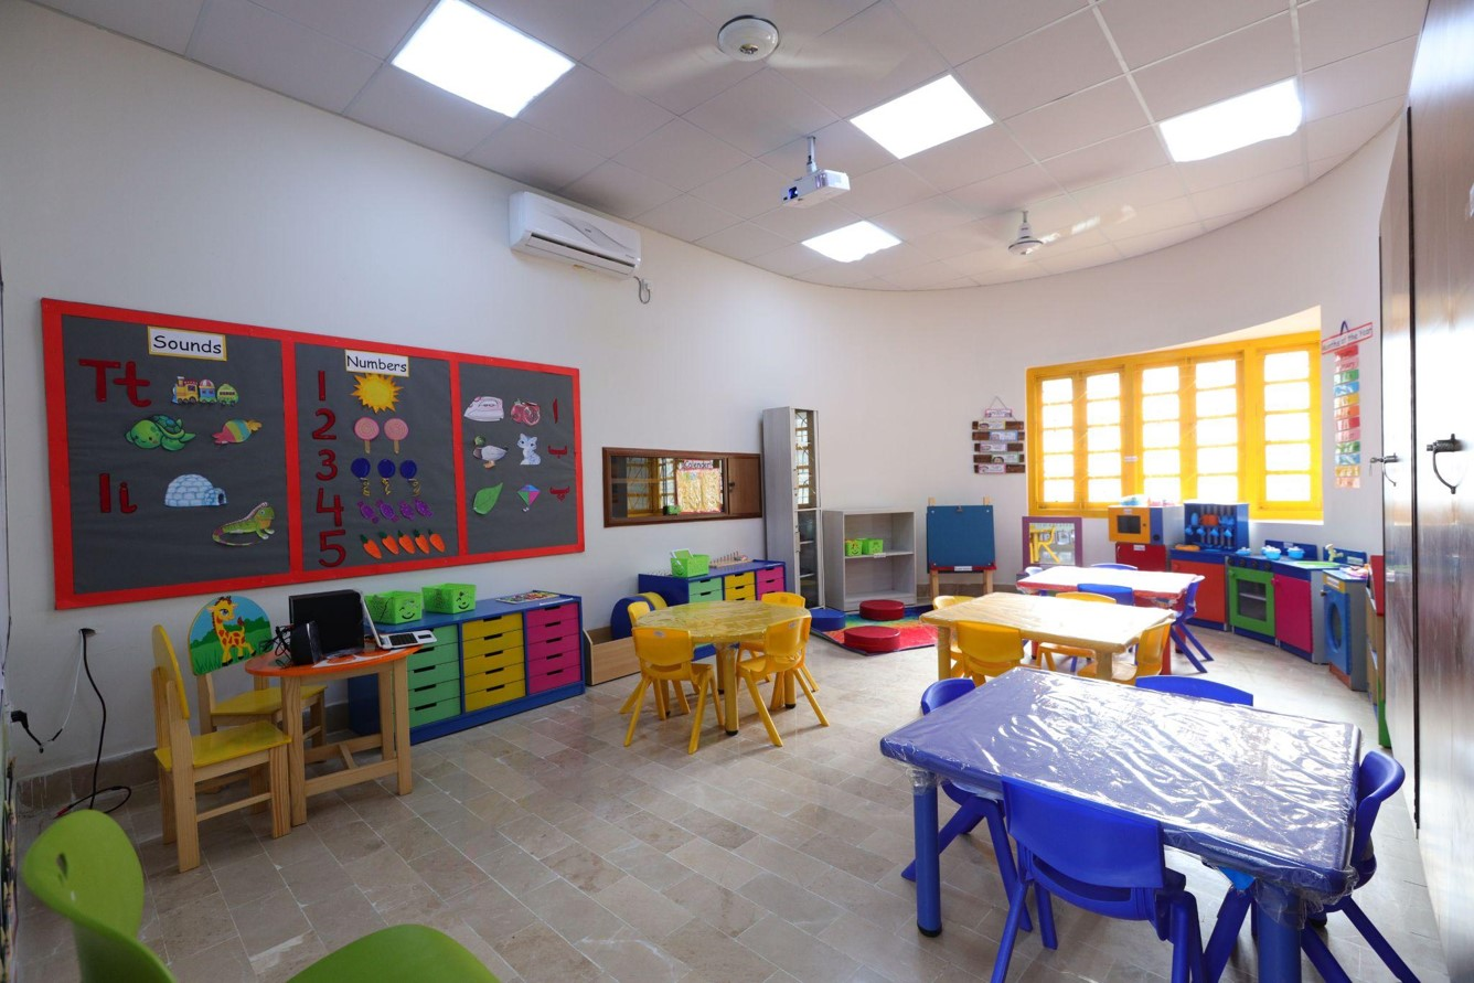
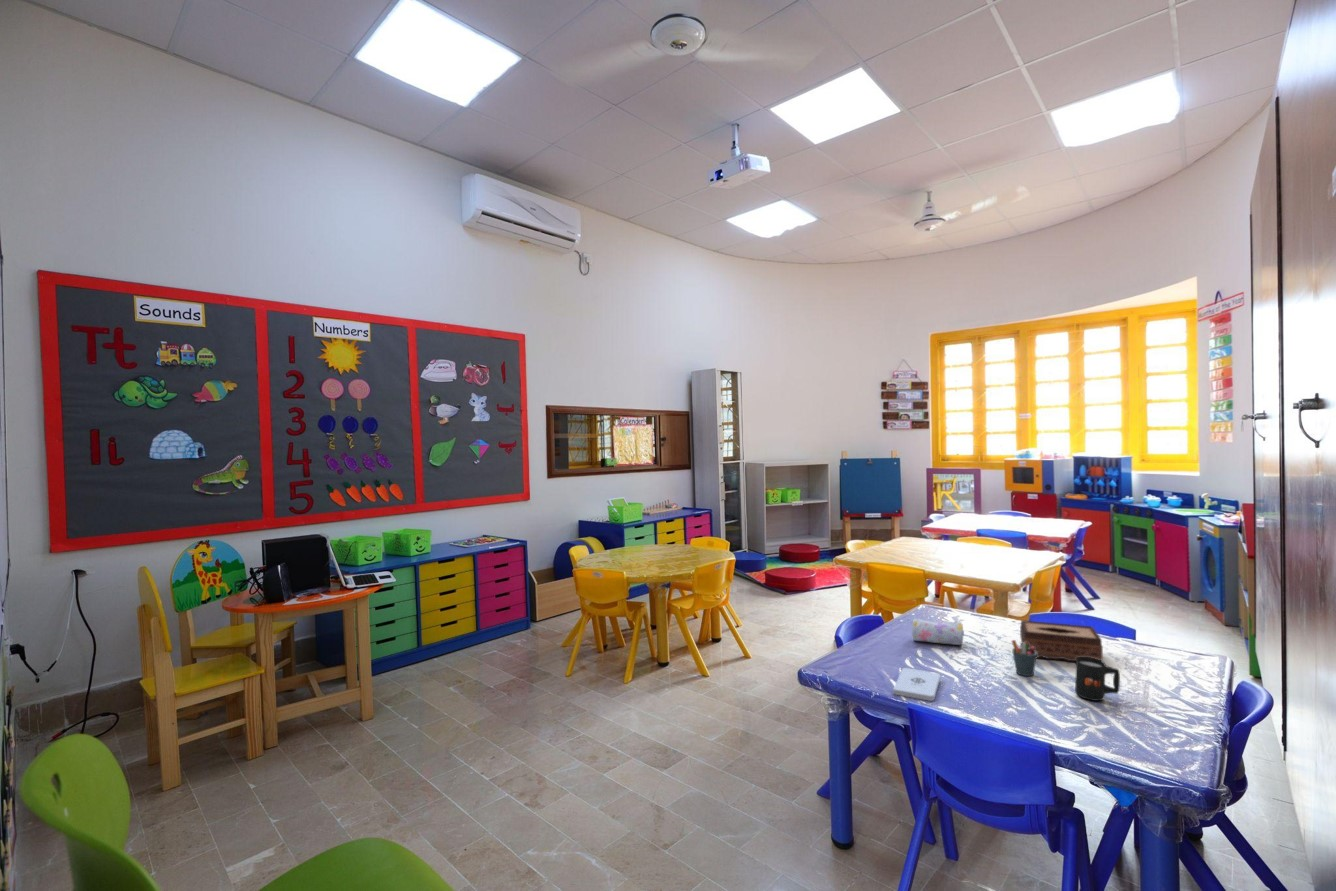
+ pen holder [1011,639,1037,677]
+ mug [1074,657,1121,702]
+ notepad [892,667,941,702]
+ tissue box [1019,619,1104,662]
+ pencil case [910,617,965,646]
